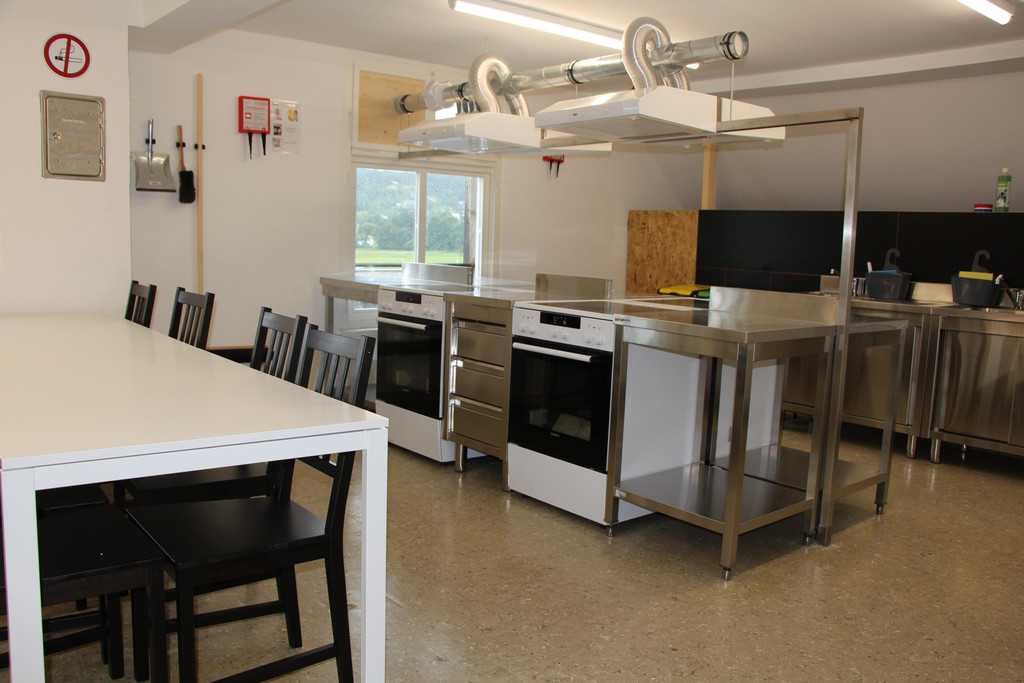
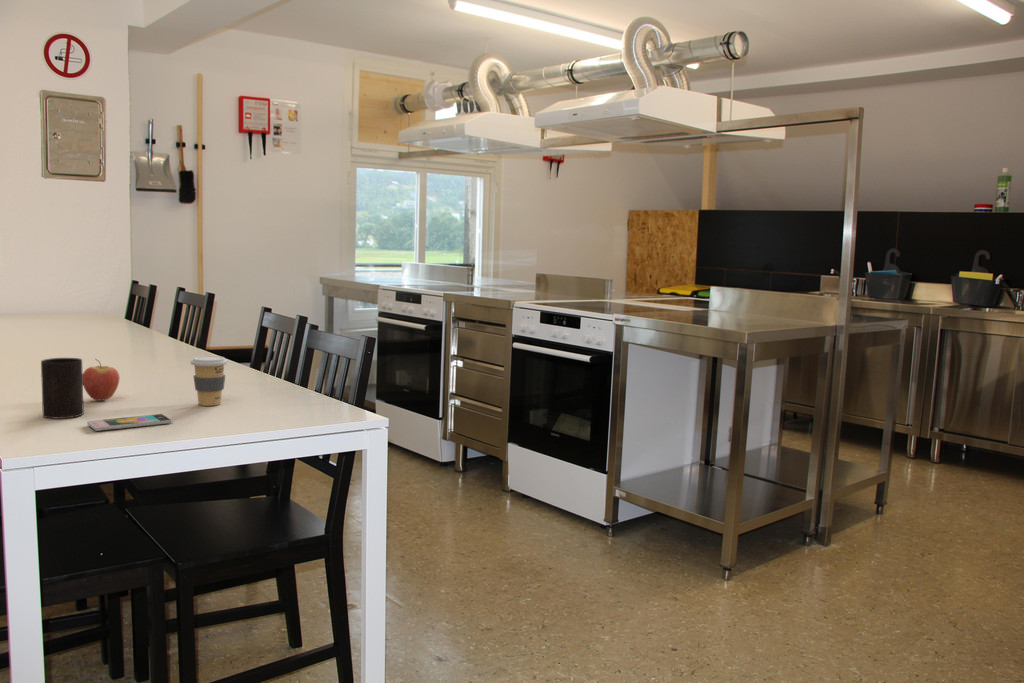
+ smartphone [86,413,173,432]
+ fruit [82,358,120,402]
+ coffee cup [190,355,228,407]
+ cup [40,357,85,420]
